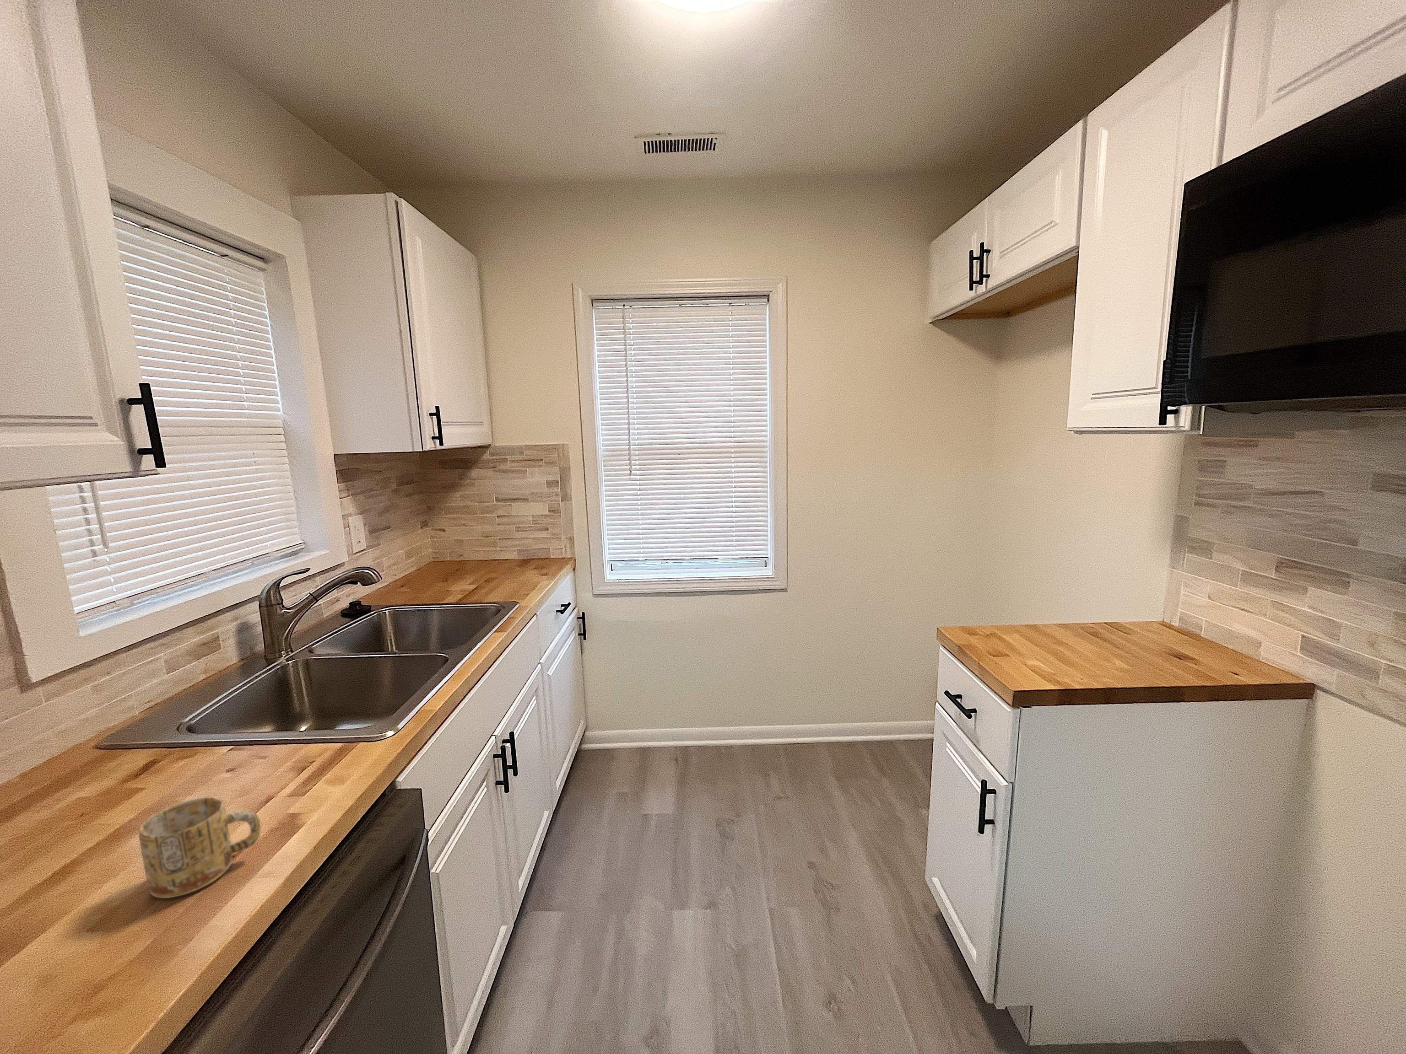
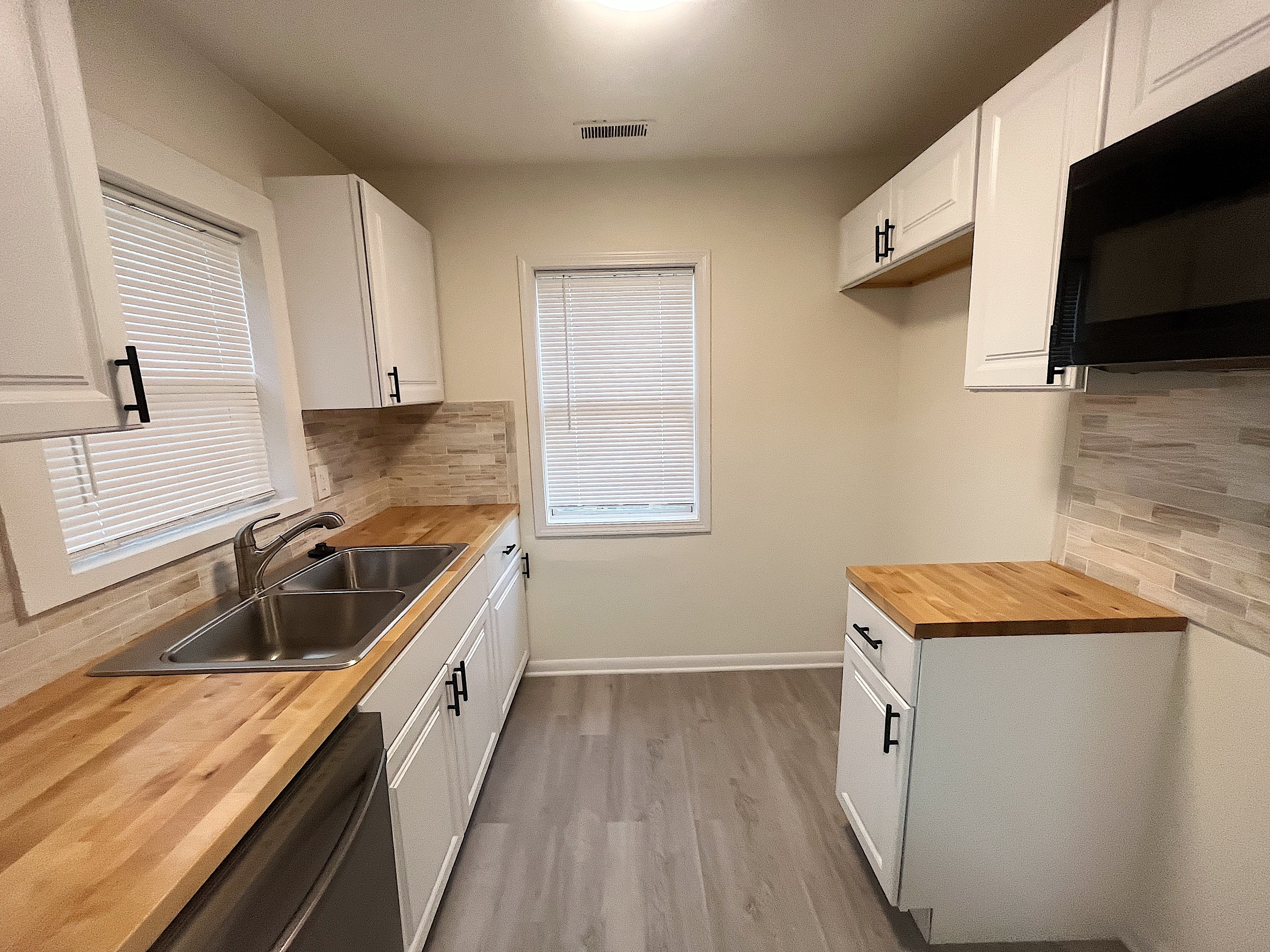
- mug [138,797,261,899]
